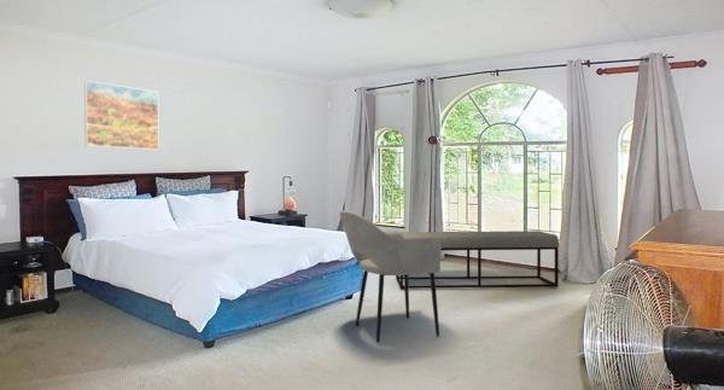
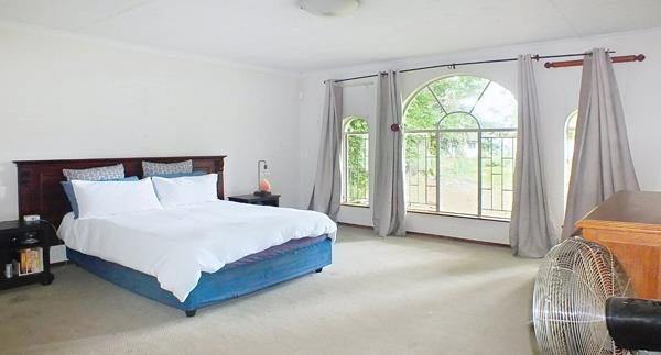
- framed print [83,80,160,151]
- bench [395,229,560,290]
- armchair [339,209,442,344]
